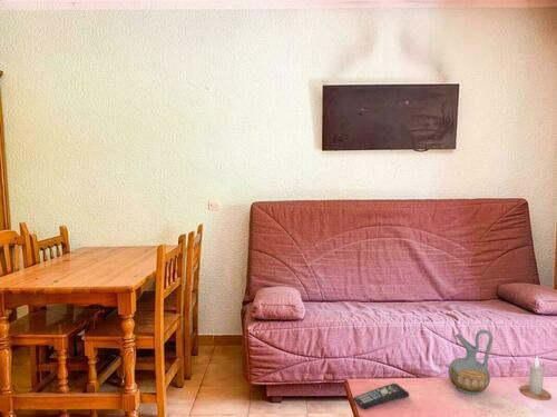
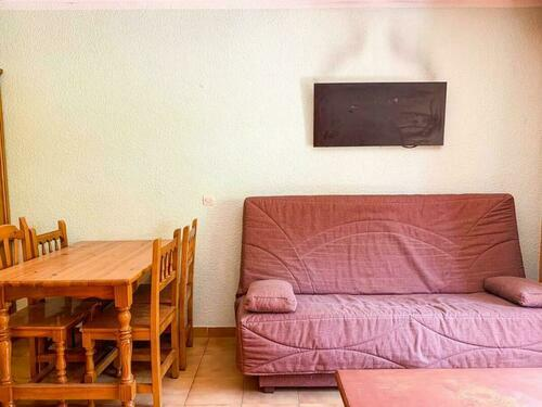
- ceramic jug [448,329,494,396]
- remote control [352,383,410,410]
- candle [519,355,553,401]
